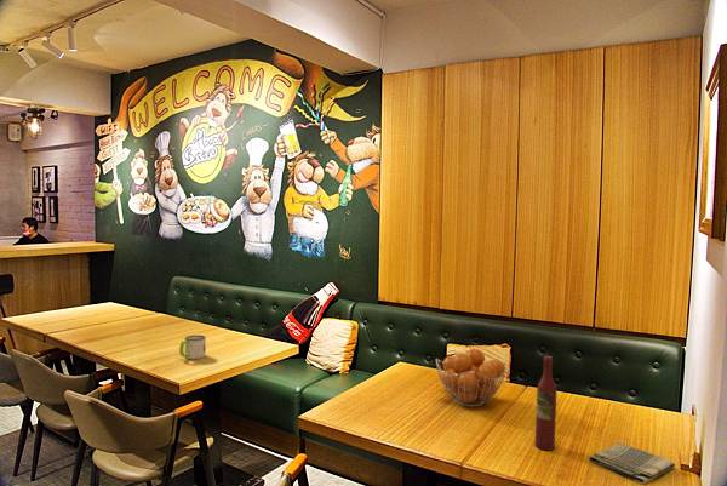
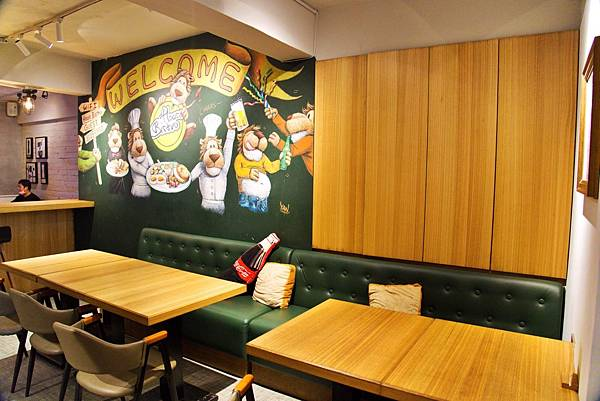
- dish towel [588,441,676,485]
- mug [178,333,207,360]
- wine bottle [534,355,559,452]
- fruit basket [435,347,508,408]
